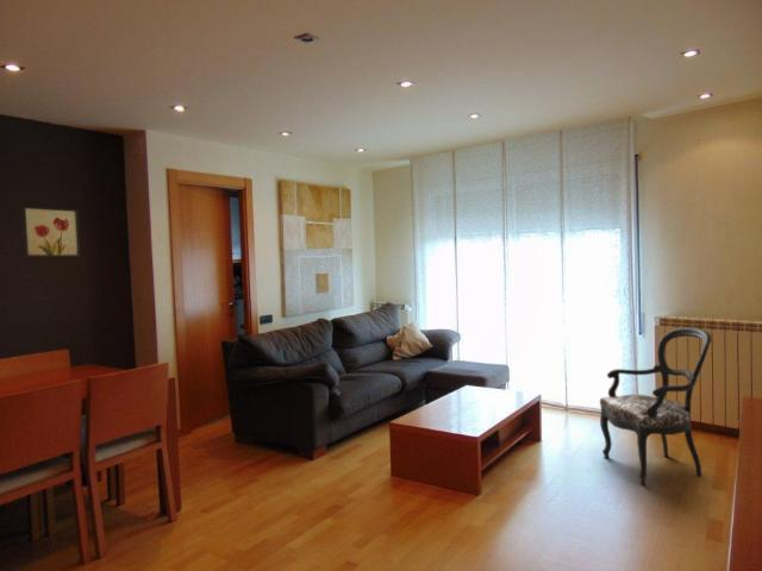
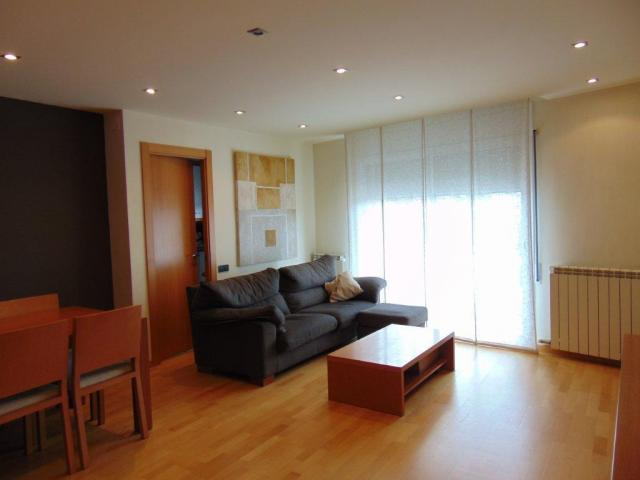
- wall art [21,206,81,258]
- armchair [599,326,712,485]
